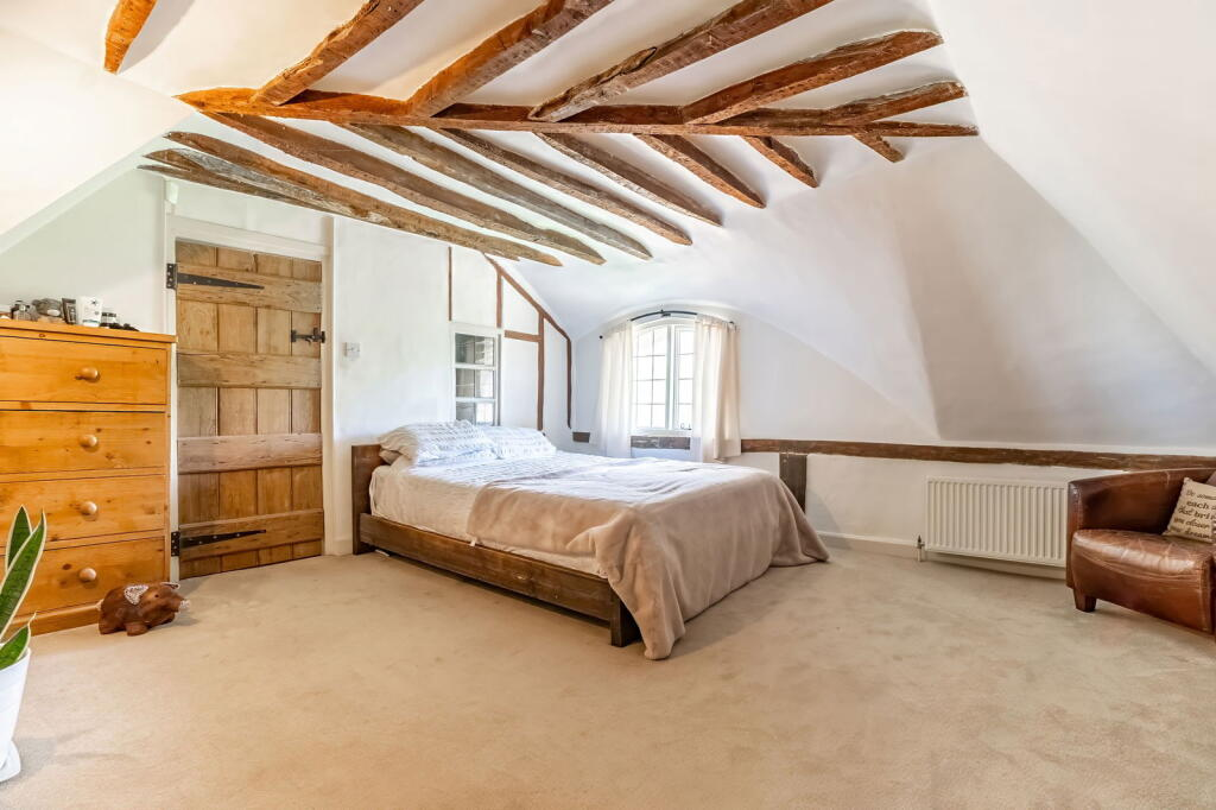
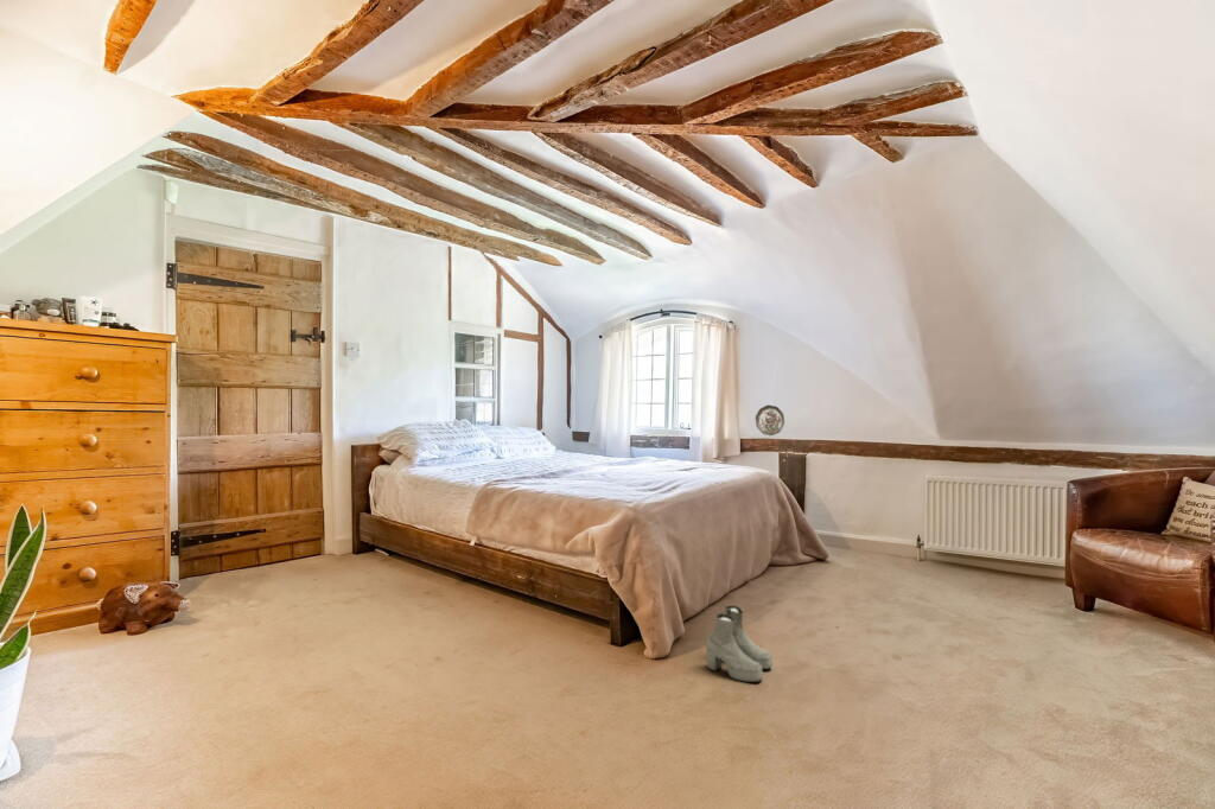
+ boots [705,604,774,683]
+ decorative plate [755,404,785,437]
